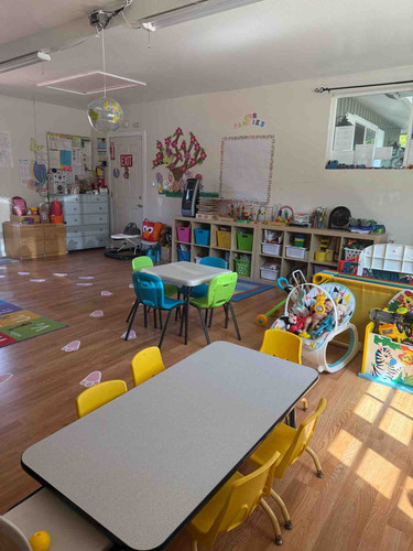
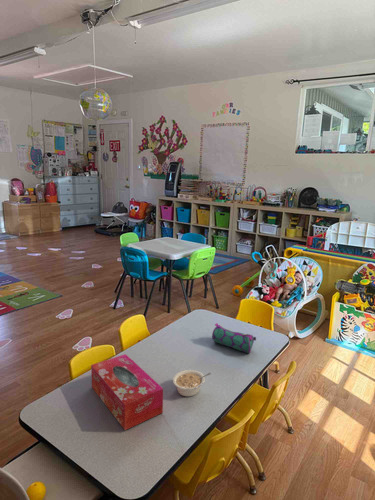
+ tissue box [90,353,164,431]
+ legume [172,369,212,397]
+ pencil case [211,322,257,354]
